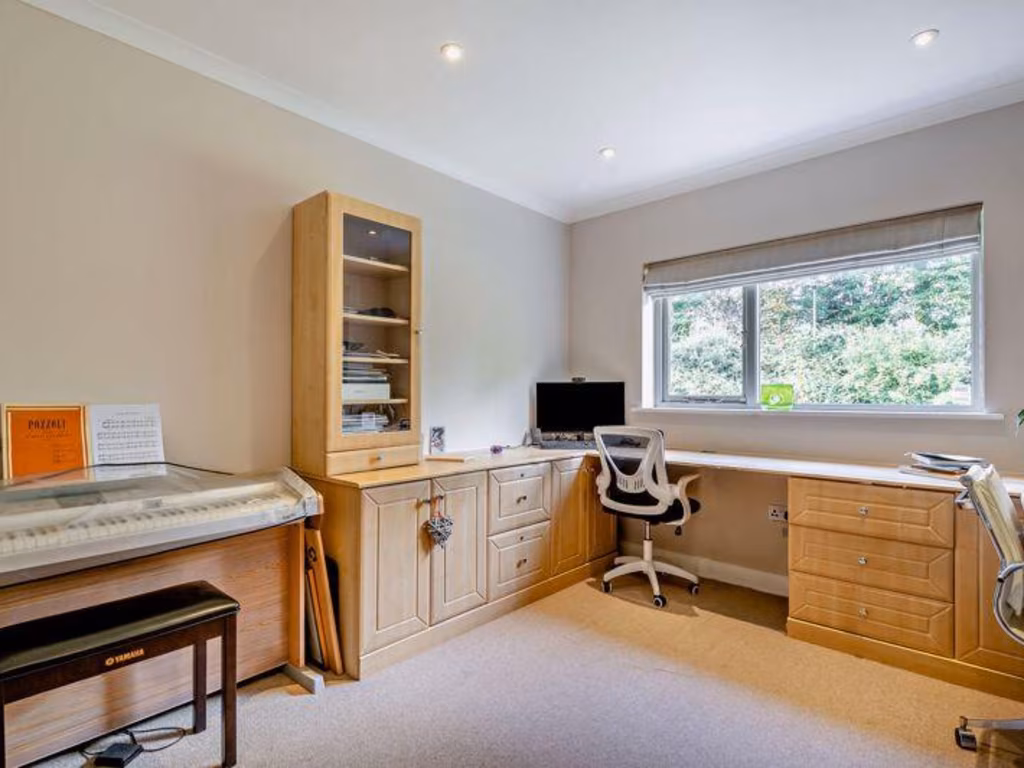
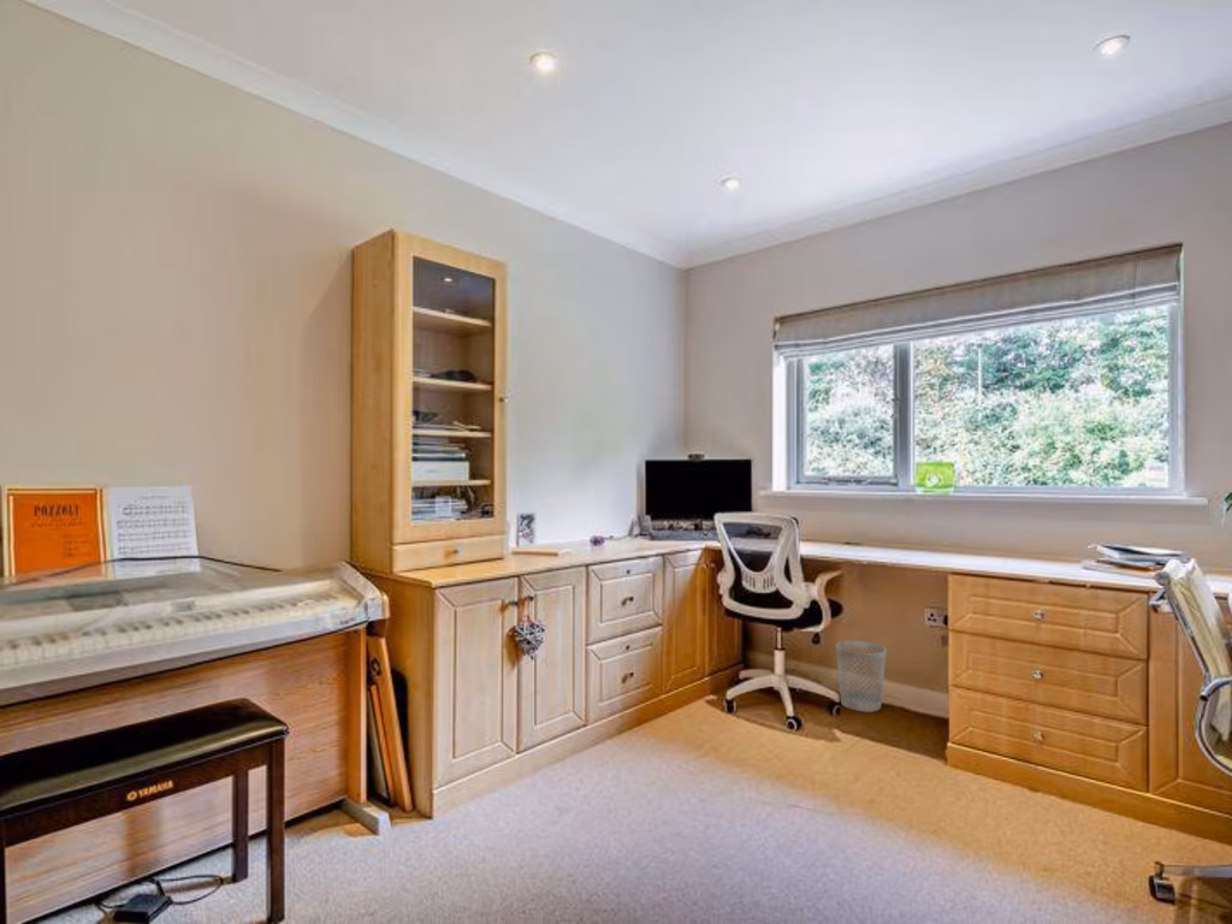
+ wastebasket [835,640,888,713]
